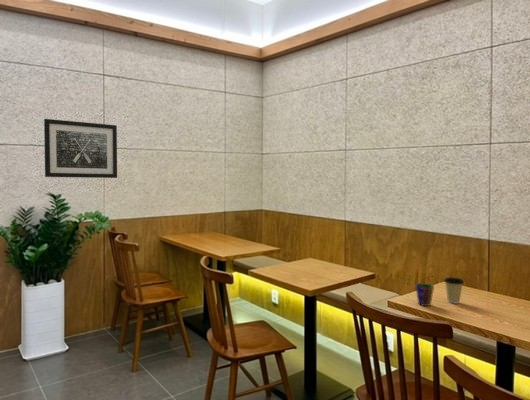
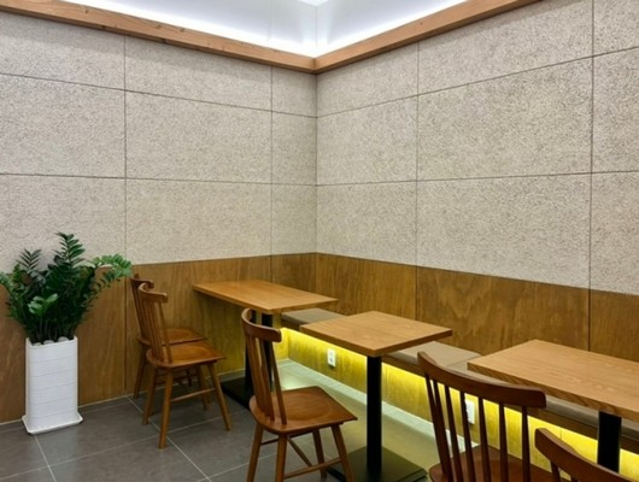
- cup [414,282,435,307]
- wall art [43,118,118,179]
- coffee cup [443,276,465,304]
